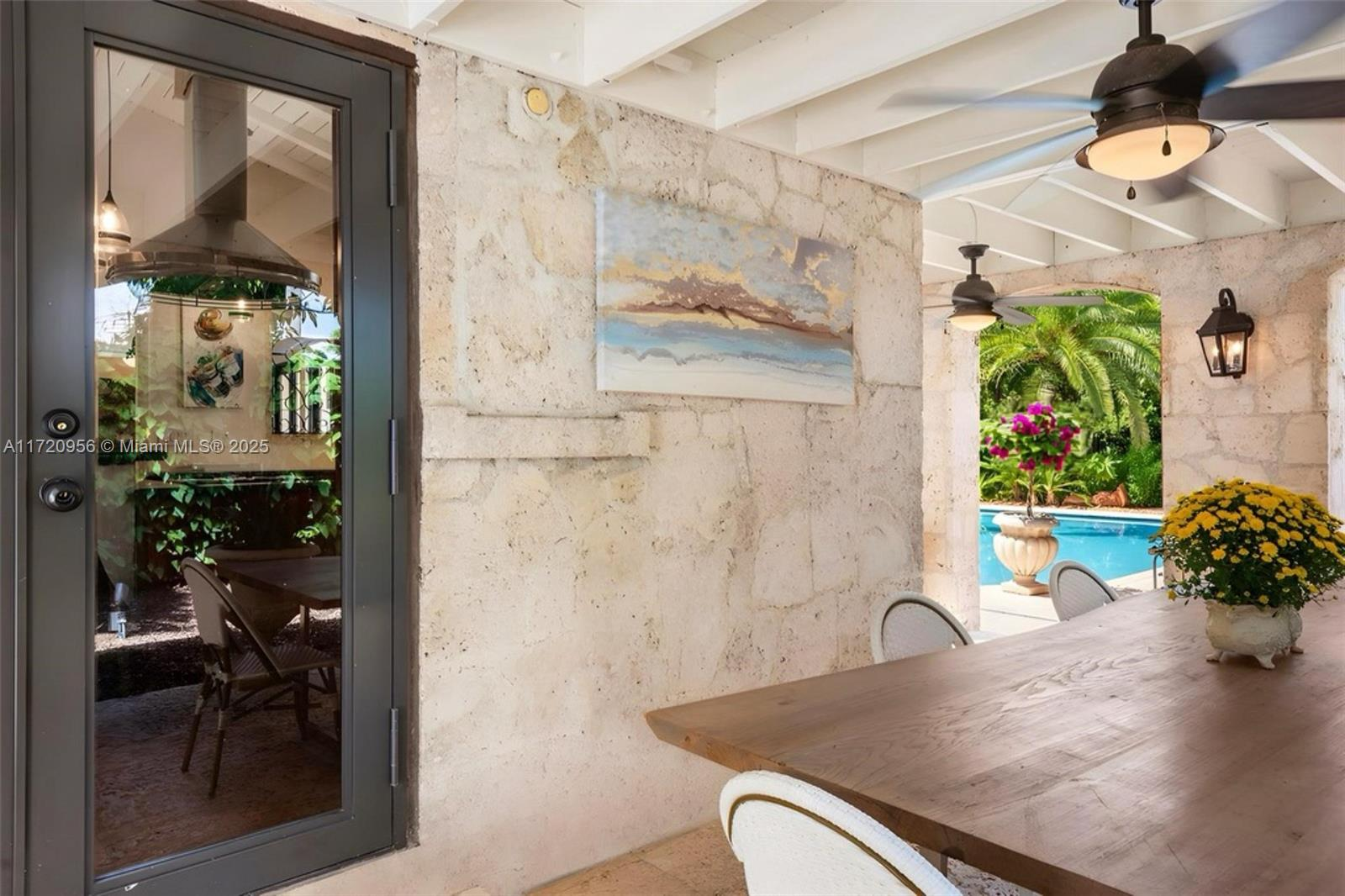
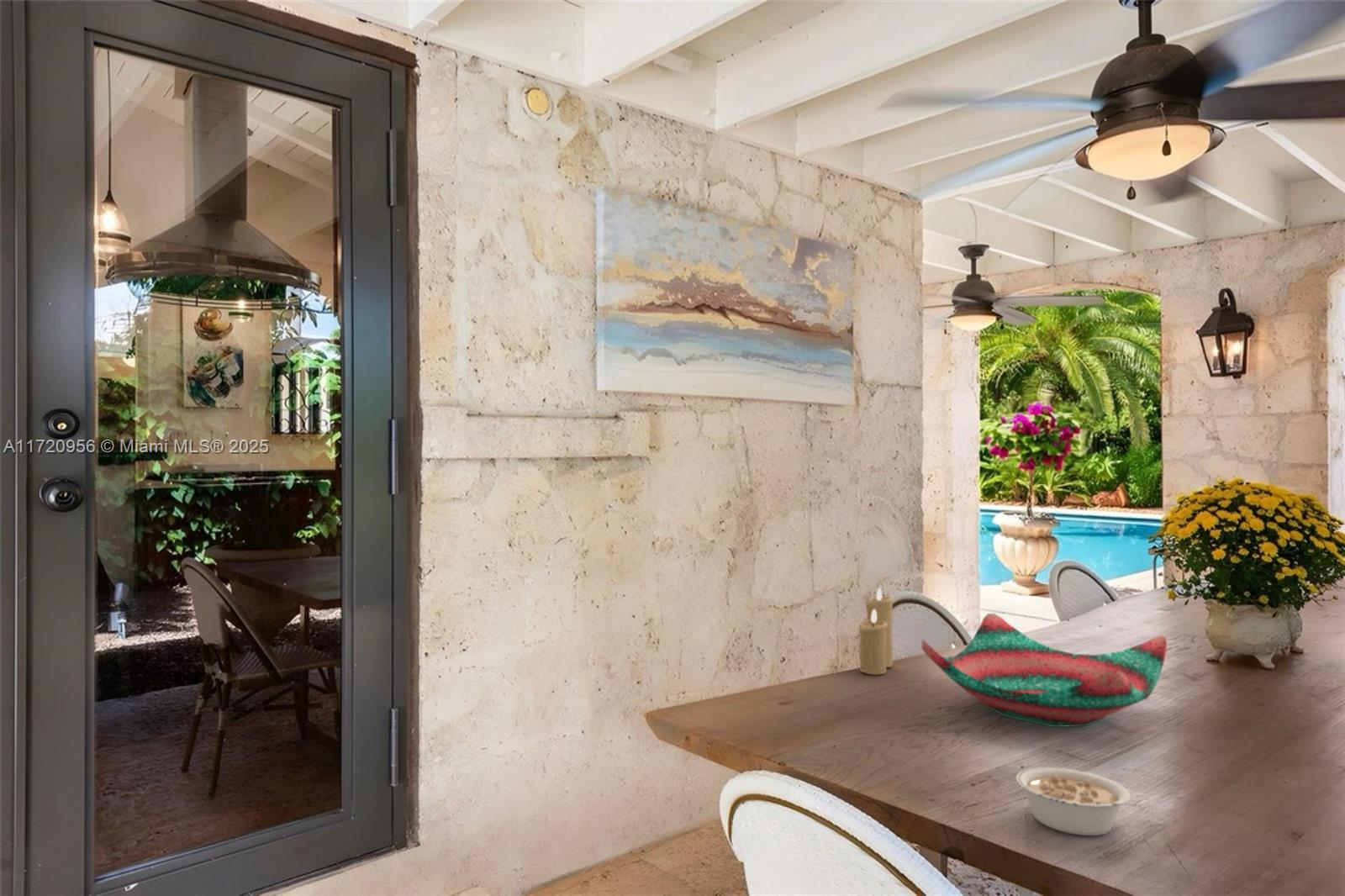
+ decorative bowl [920,613,1168,728]
+ legume [1015,767,1139,836]
+ candle [858,587,894,676]
